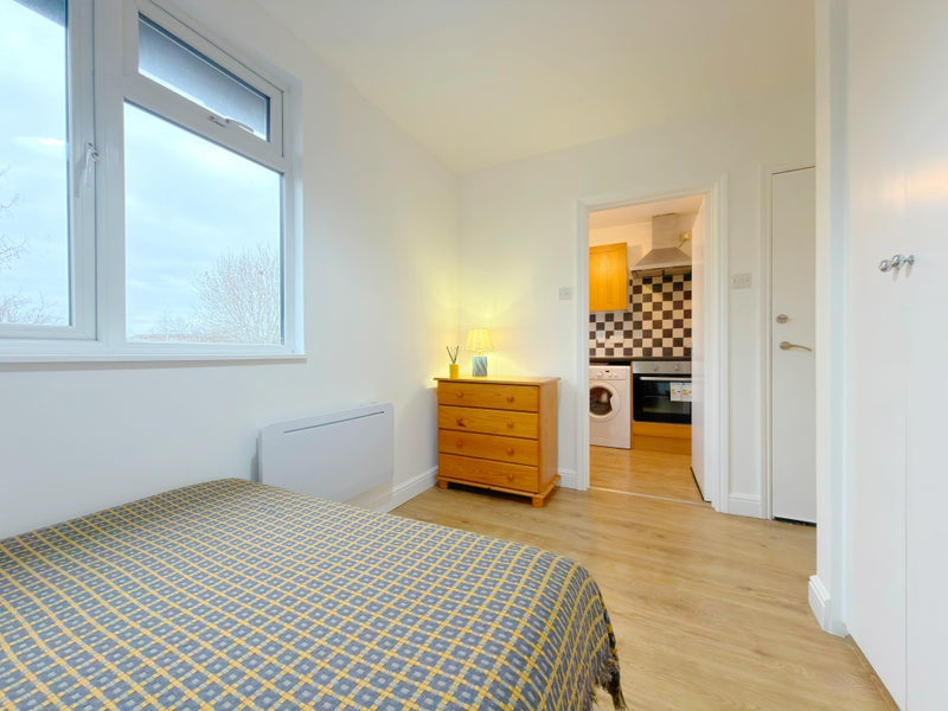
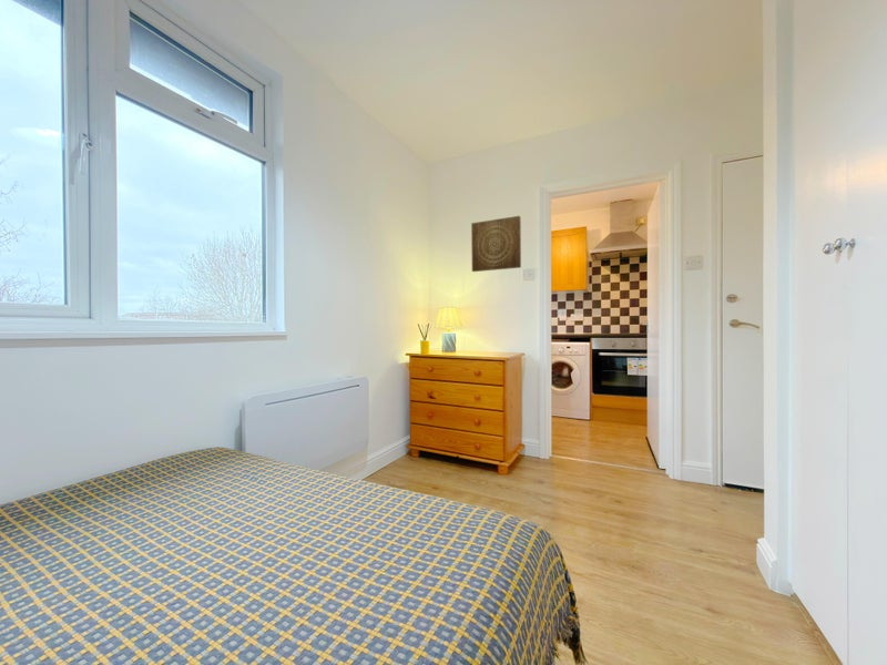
+ wall art [470,215,522,273]
